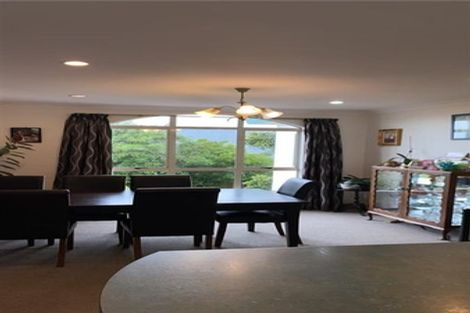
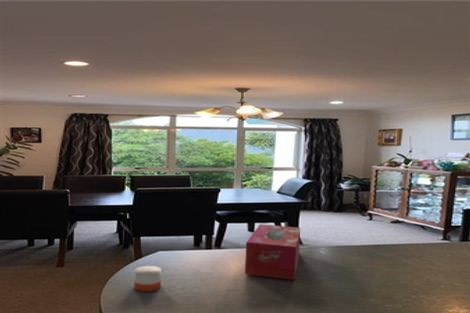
+ candle [133,261,162,292]
+ tissue box [244,223,301,281]
